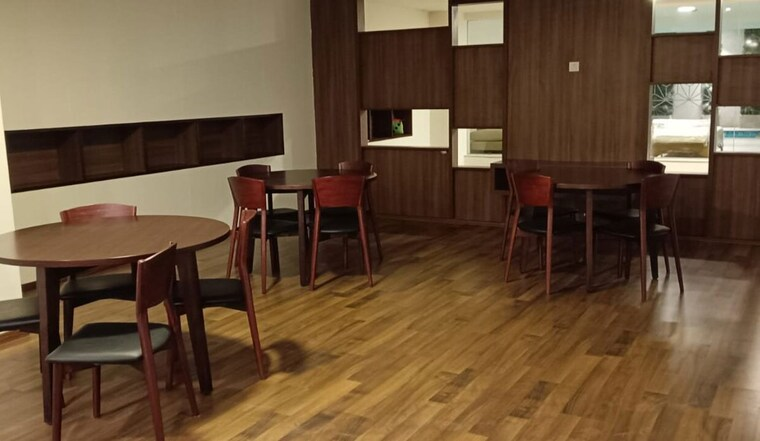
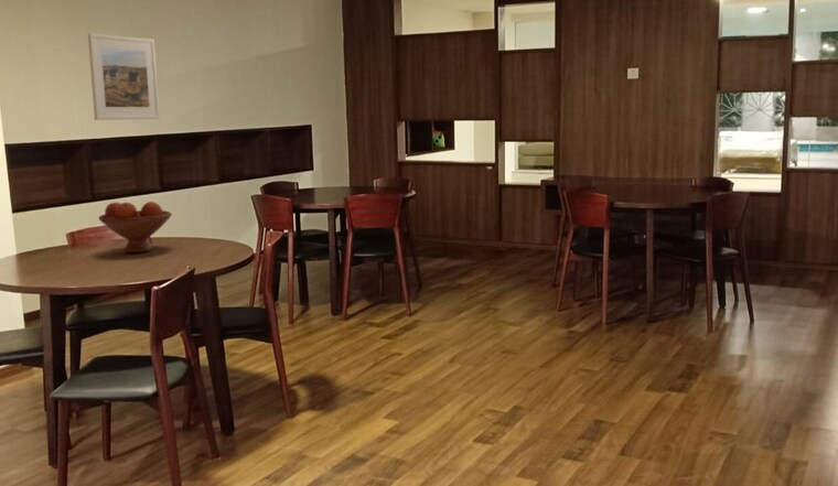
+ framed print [87,32,161,121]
+ fruit bowl [97,201,173,253]
